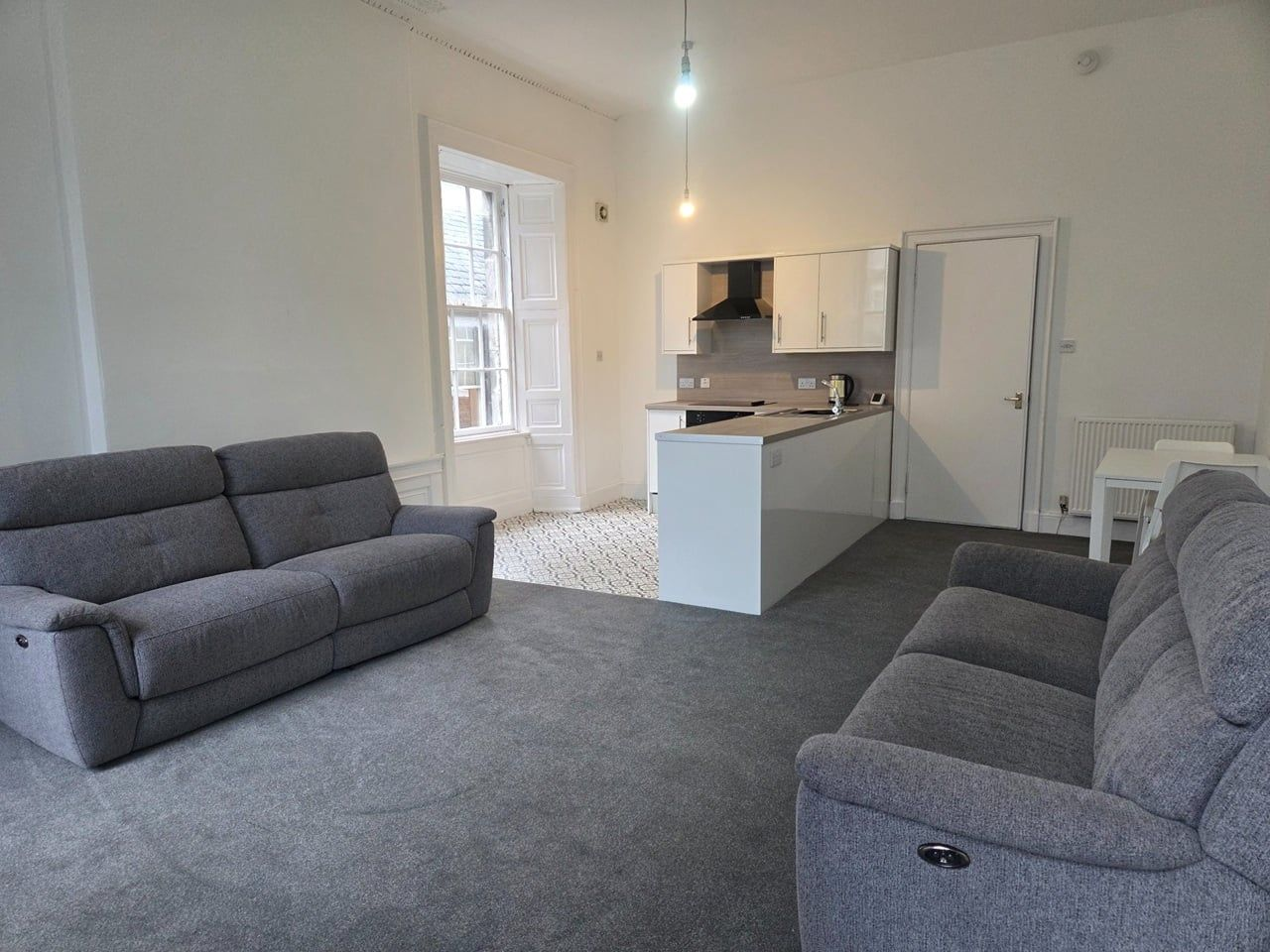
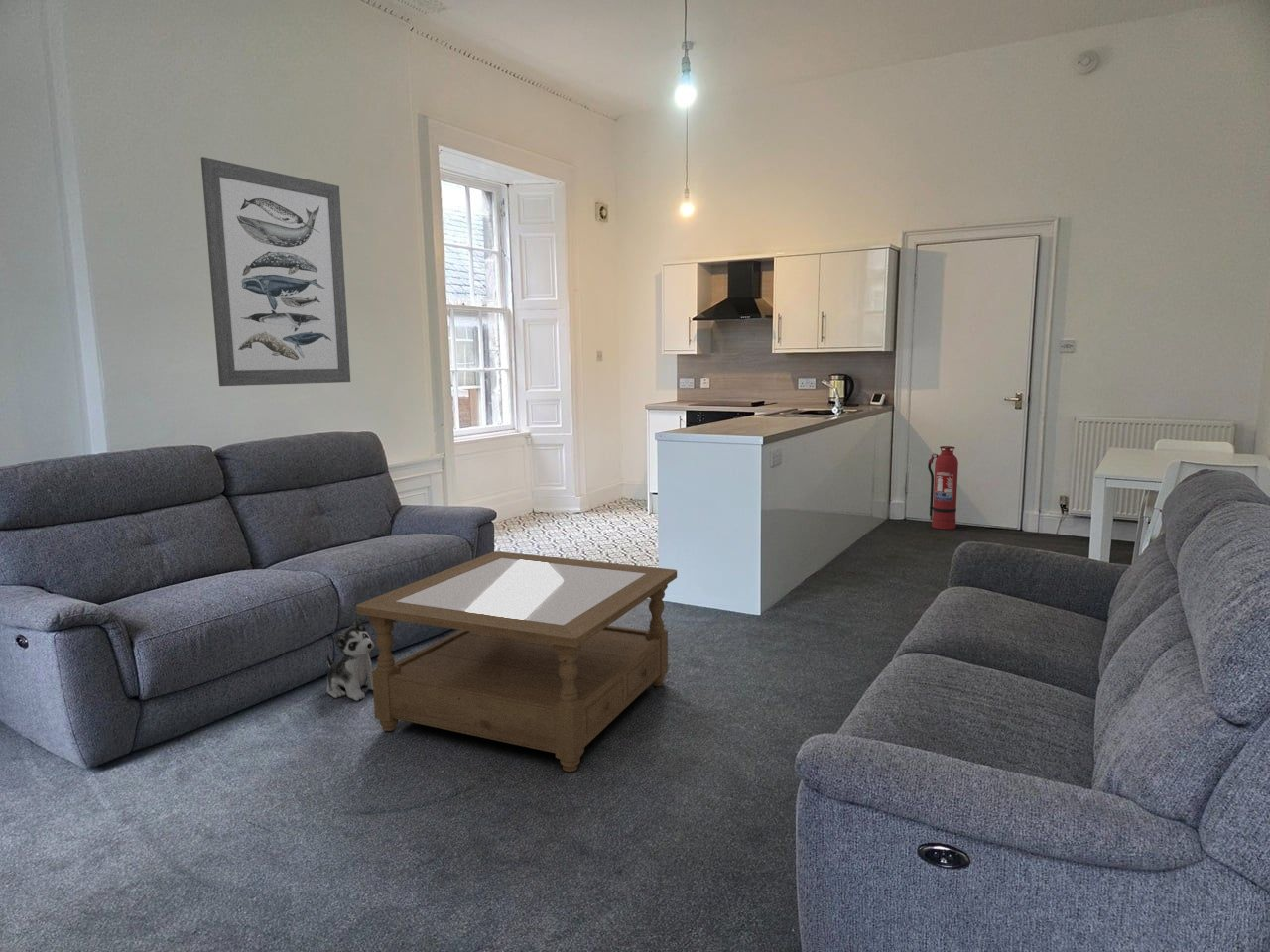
+ plush toy [325,616,375,702]
+ wall art [200,156,351,387]
+ fire extinguisher [927,445,959,531]
+ coffee table [355,550,678,773]
